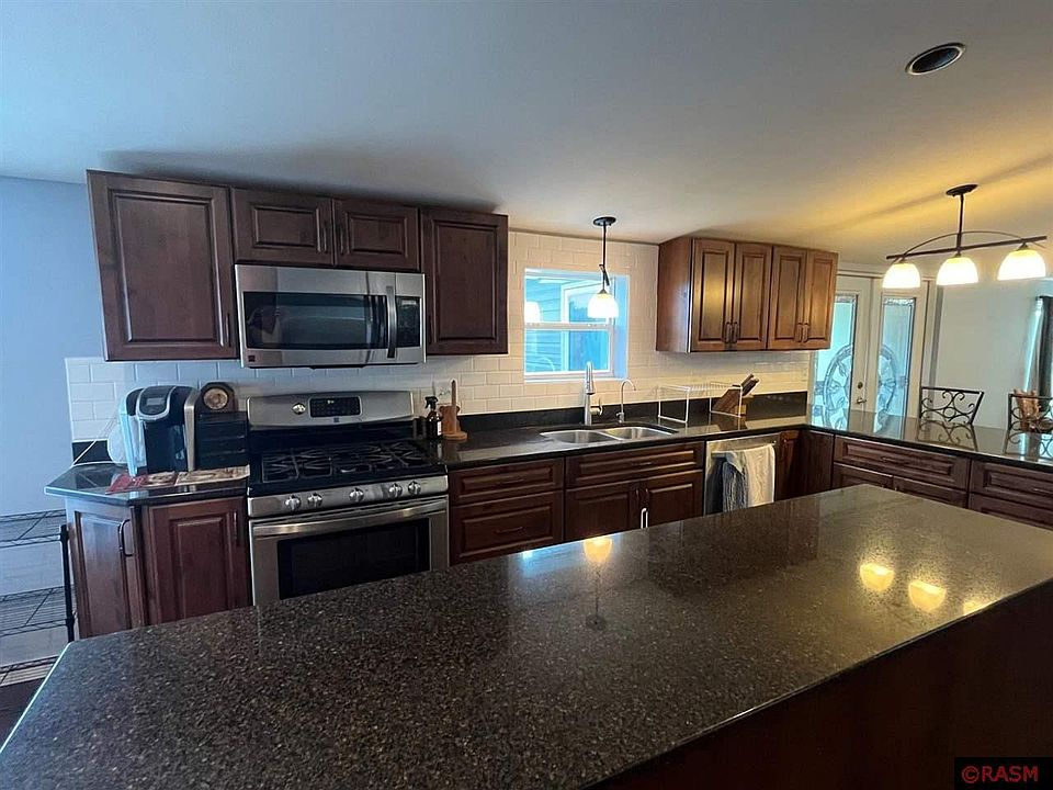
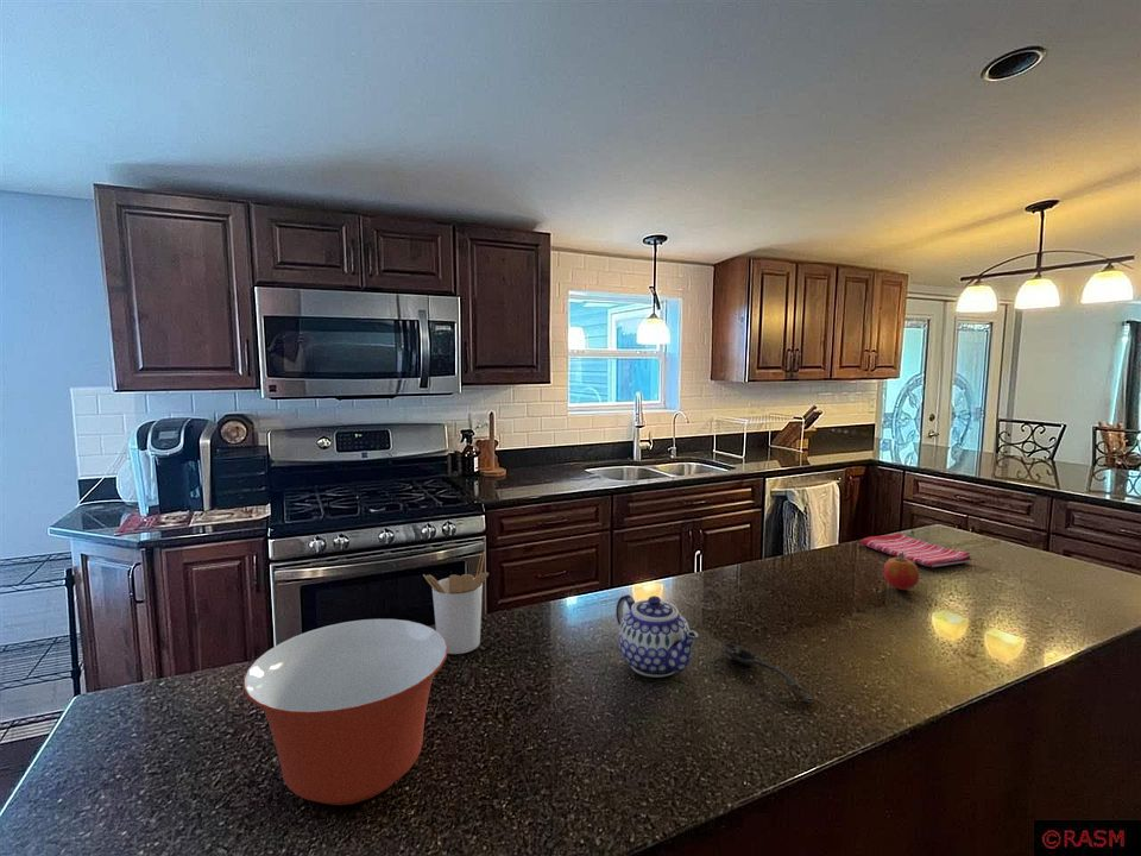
+ fruit [882,552,920,591]
+ mixing bowl [241,618,448,806]
+ teapot [614,593,700,679]
+ spoon [720,642,813,701]
+ utensil holder [422,550,490,655]
+ dish towel [861,531,973,568]
